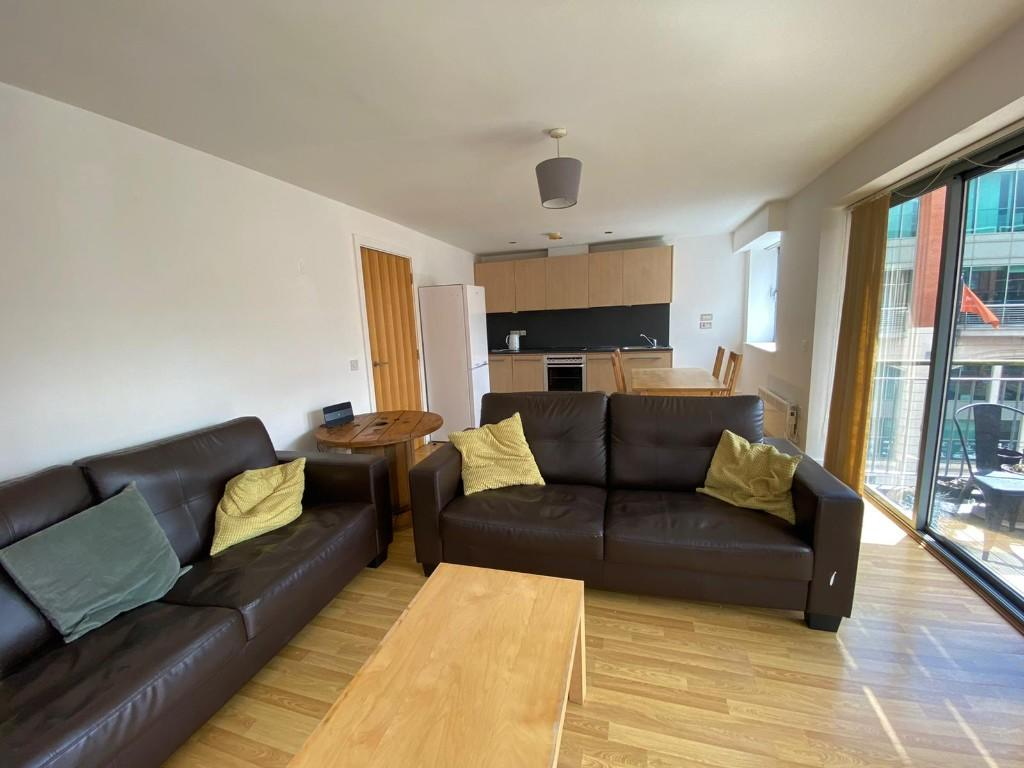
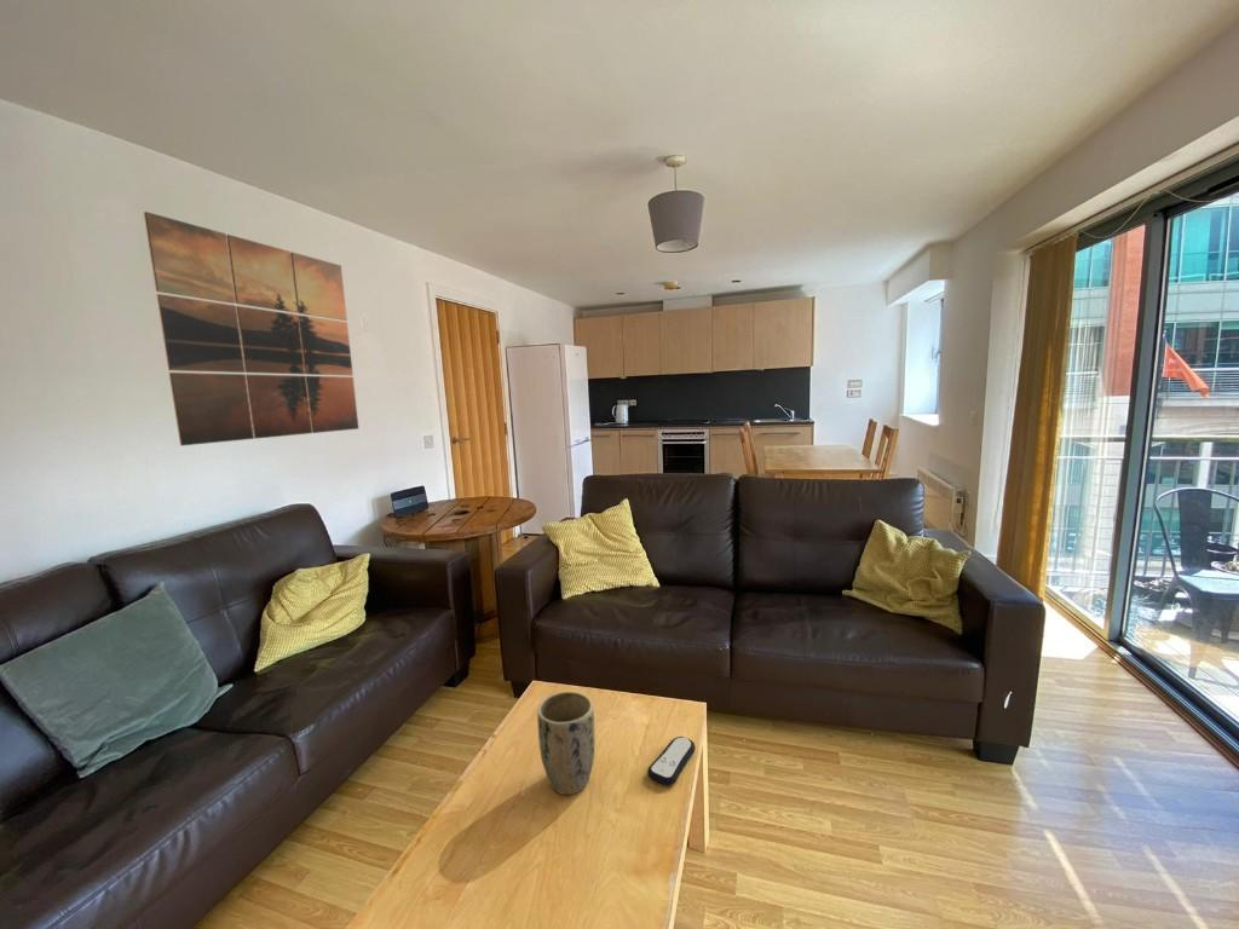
+ wall art [143,210,359,446]
+ plant pot [536,691,597,796]
+ remote control [646,735,697,786]
